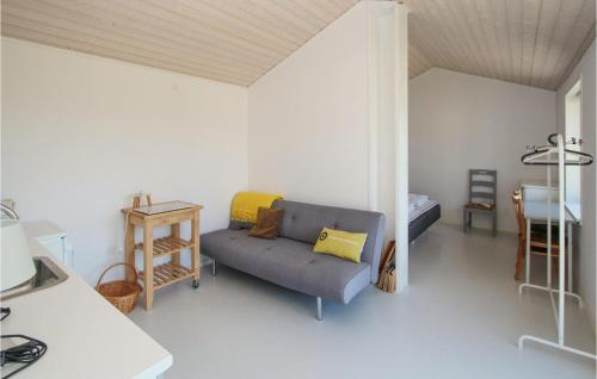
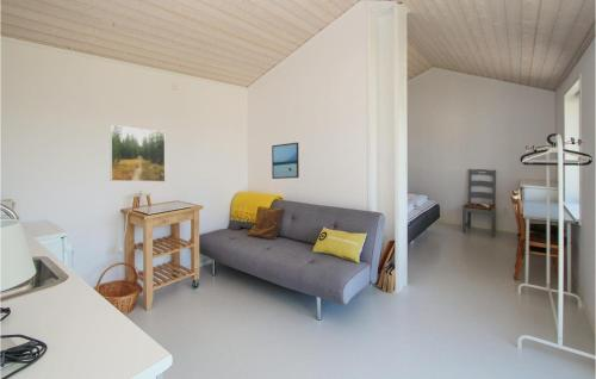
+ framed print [271,142,300,180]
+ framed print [108,124,167,184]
